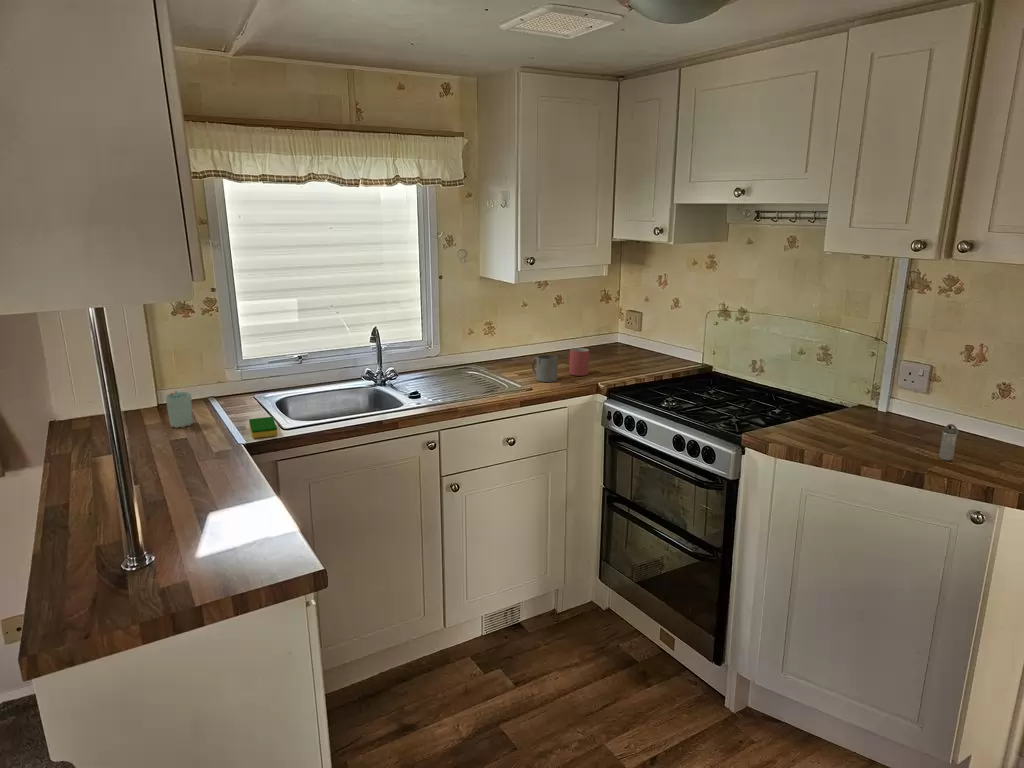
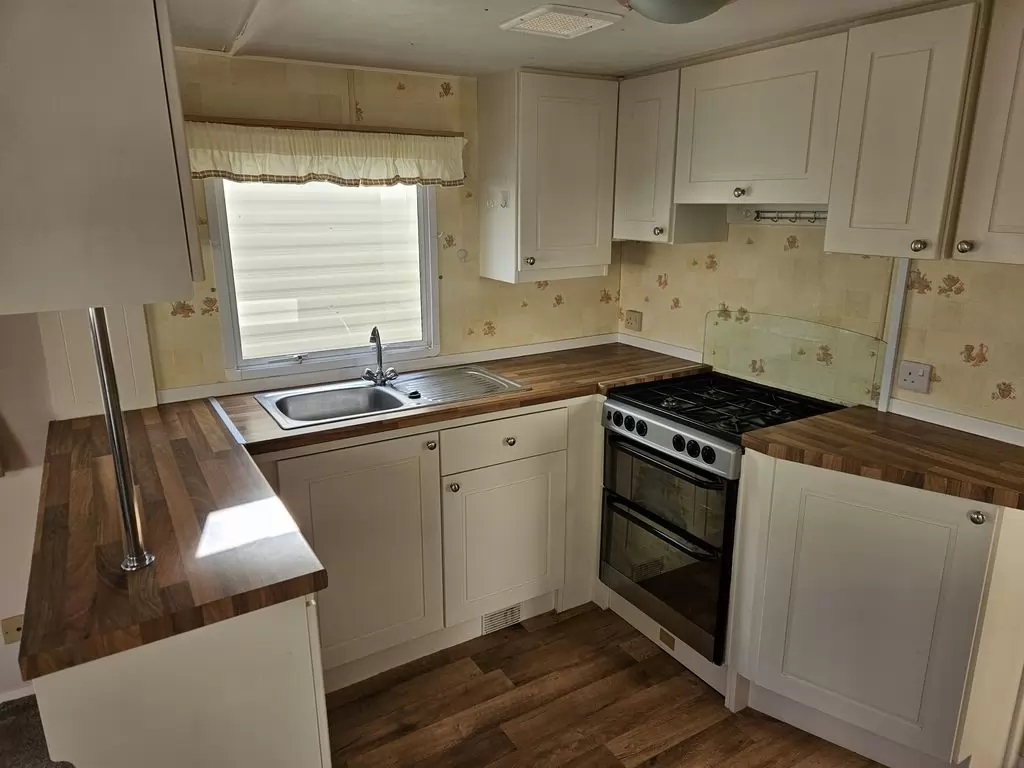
- dish sponge [248,416,278,439]
- mug [531,354,559,383]
- shaker [938,423,959,462]
- cup [164,389,194,429]
- mug [567,347,590,377]
